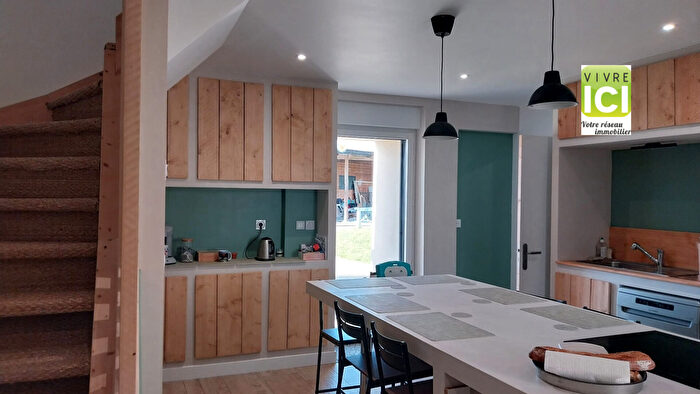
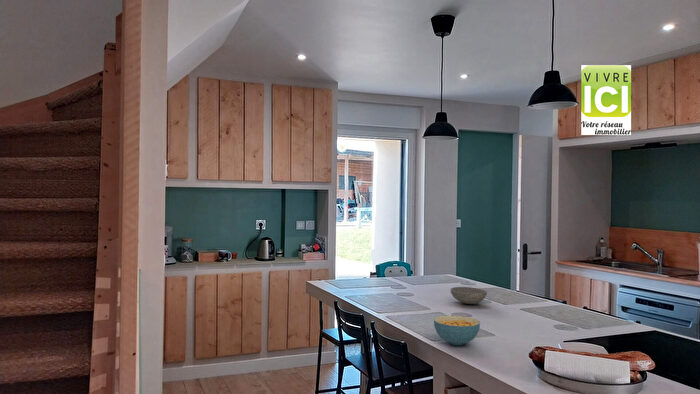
+ cereal bowl [433,315,481,346]
+ bowl [449,286,488,305]
